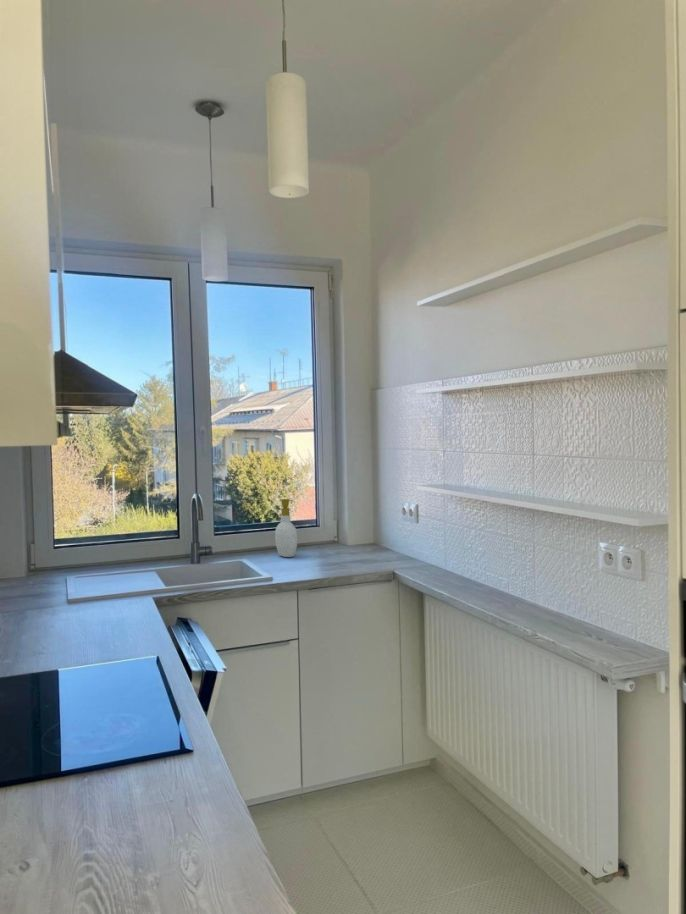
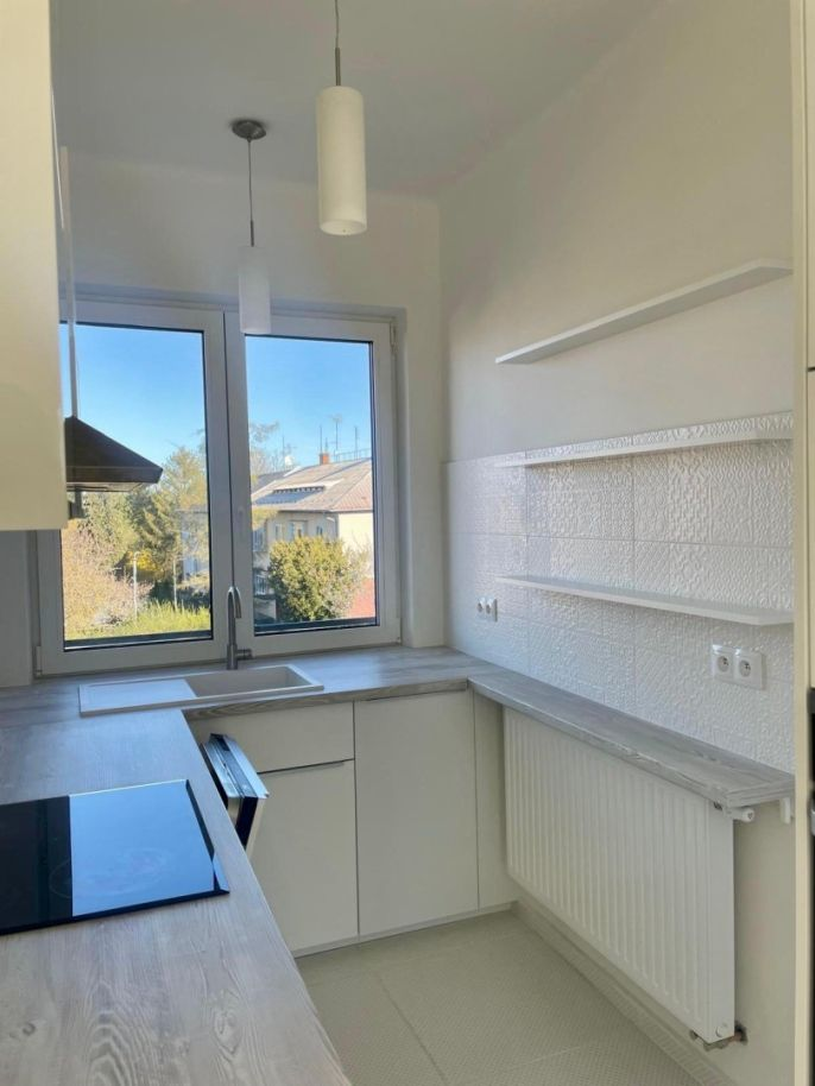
- soap bottle [274,498,298,558]
